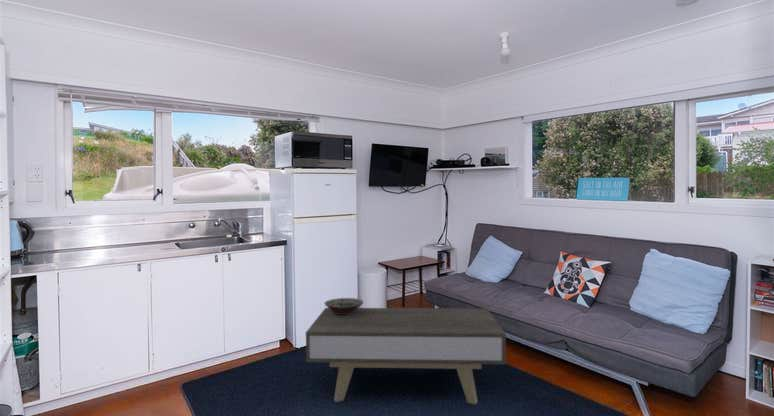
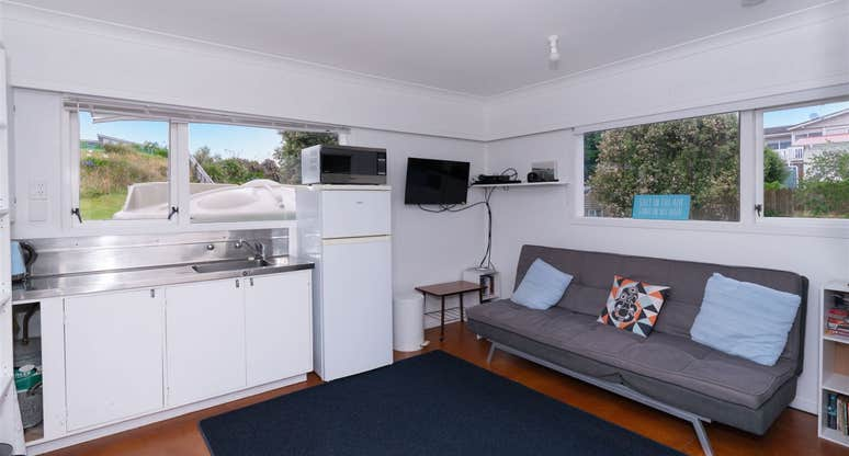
- coffee table [305,307,507,405]
- decorative bowl [323,297,364,314]
